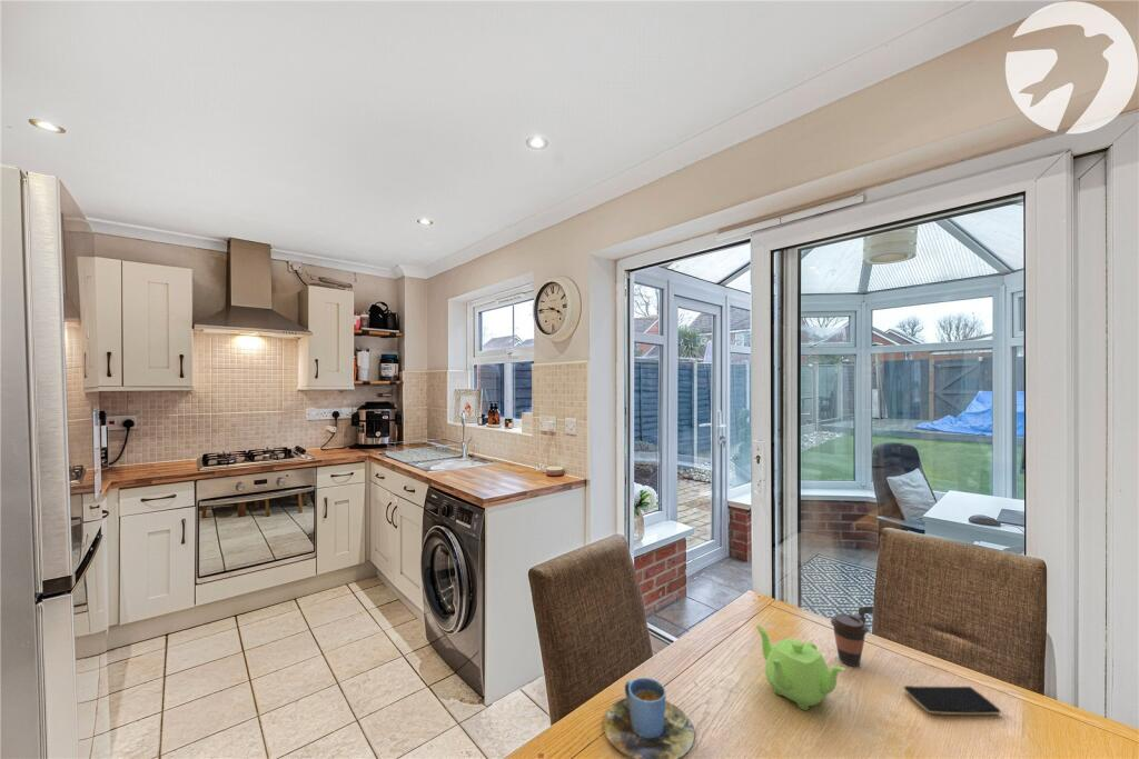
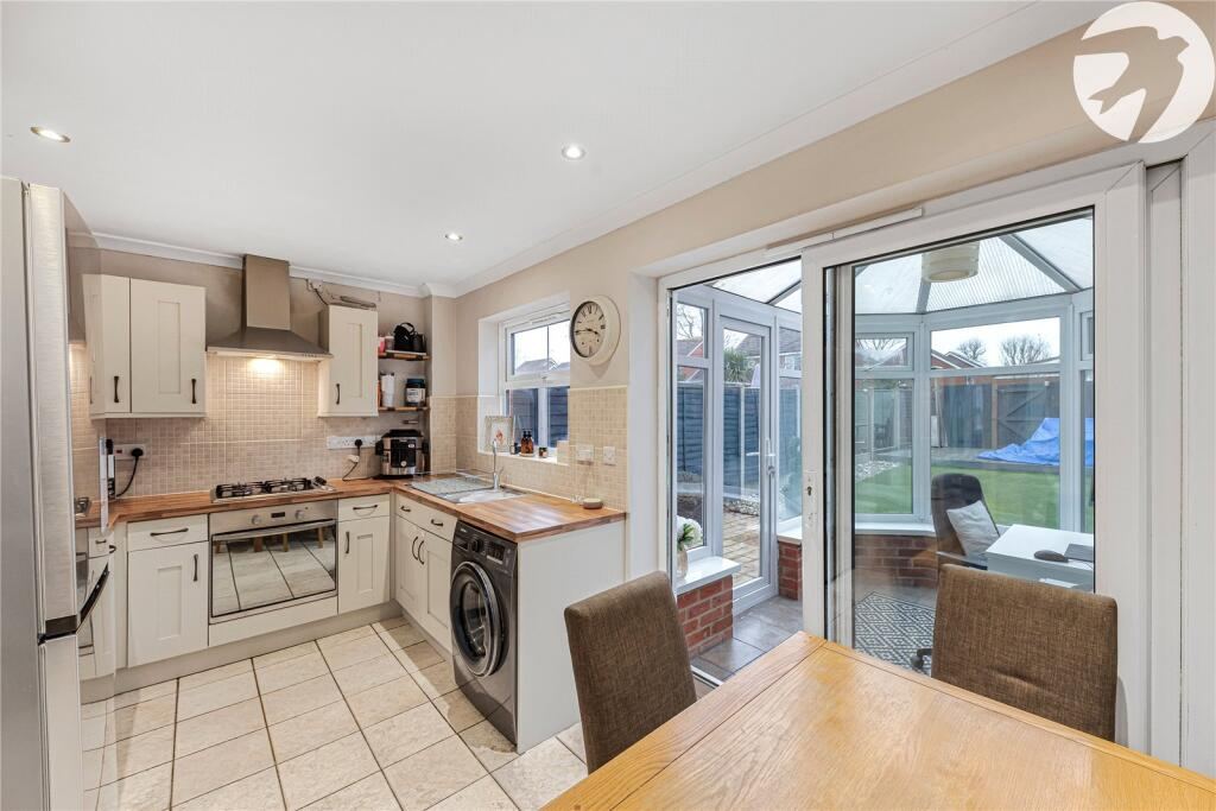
- cup [602,677,695,759]
- teapot [754,625,846,711]
- smartphone [903,685,1002,716]
- coffee cup [830,612,869,667]
